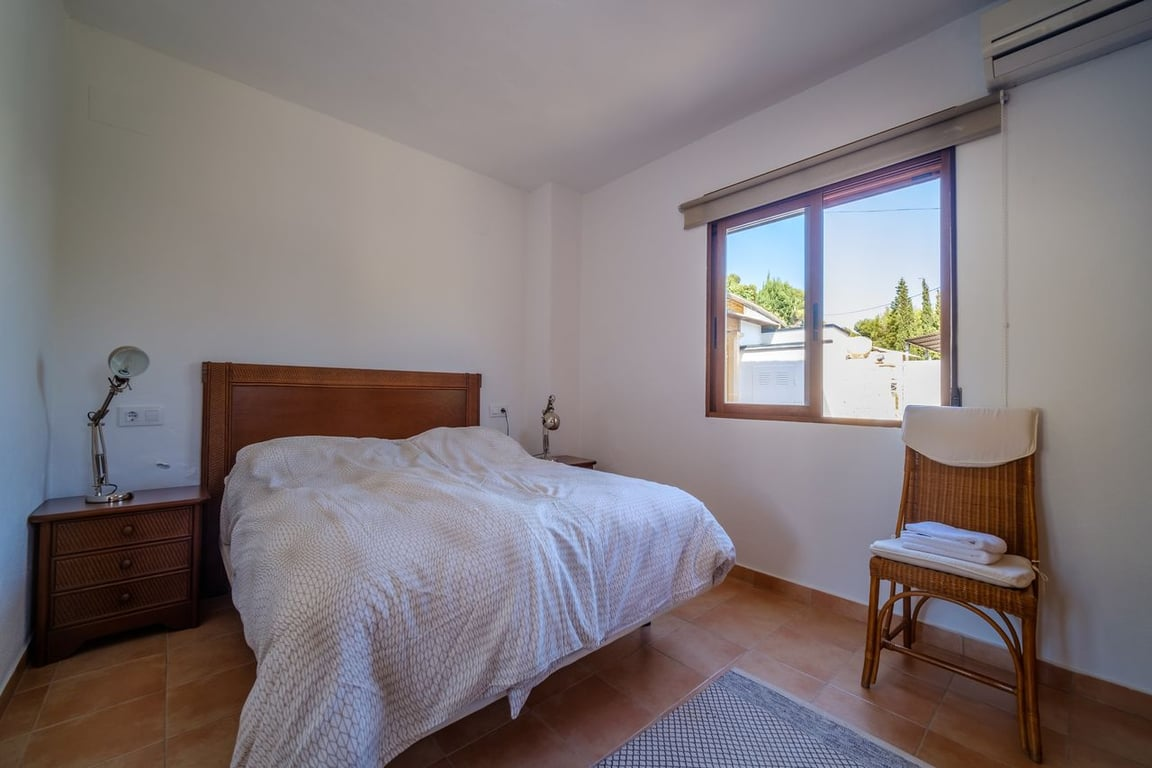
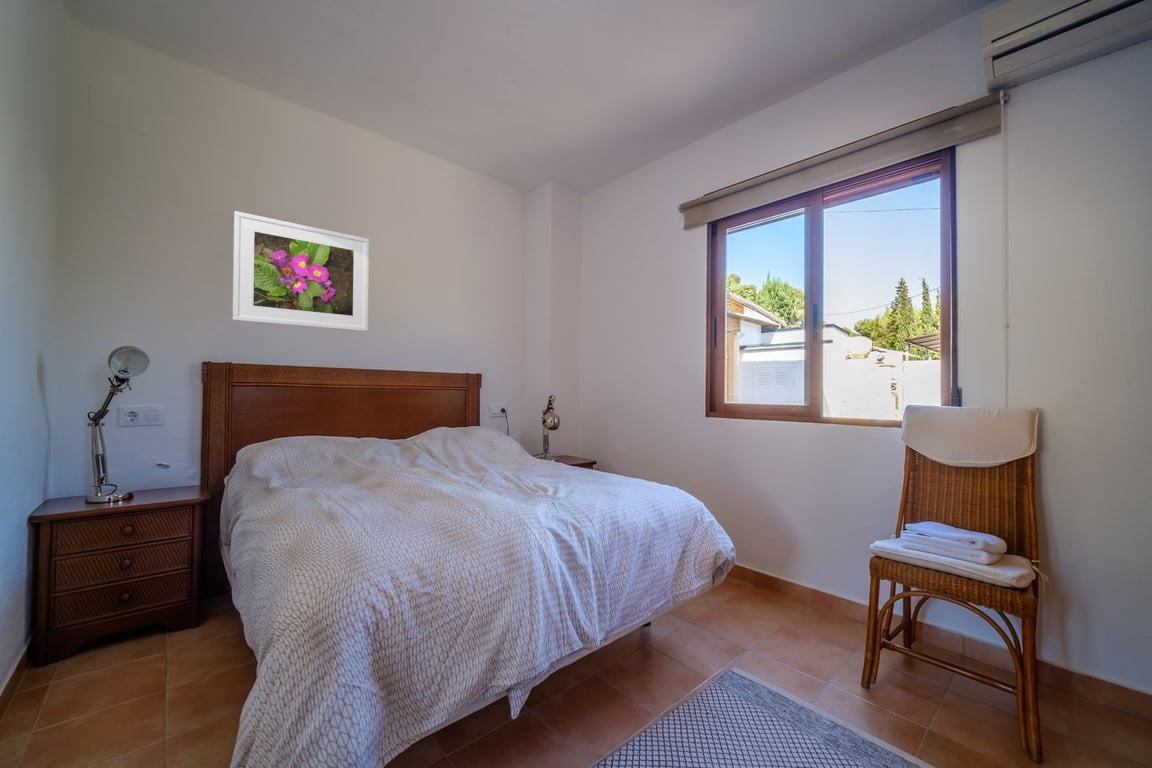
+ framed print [232,210,370,333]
